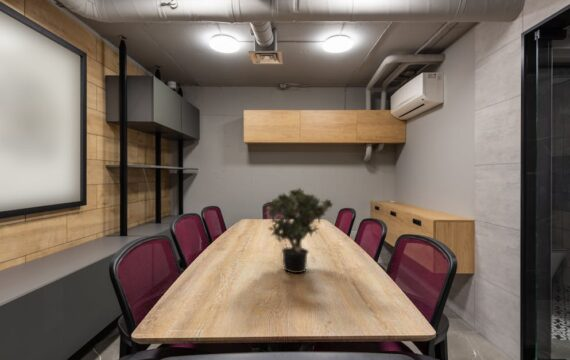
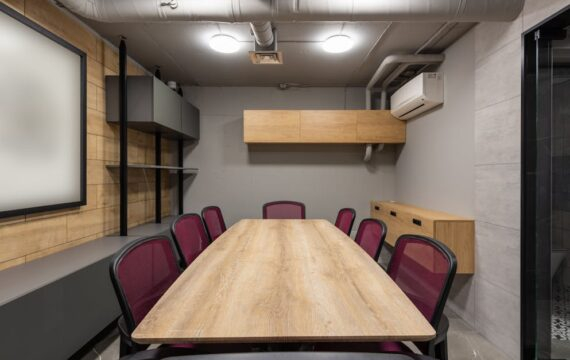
- potted plant [264,187,334,274]
